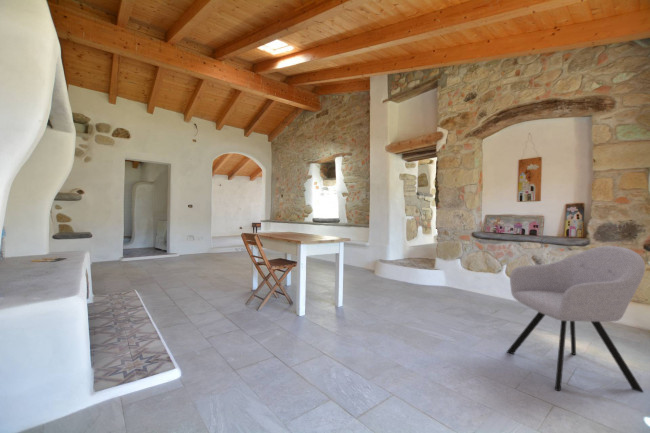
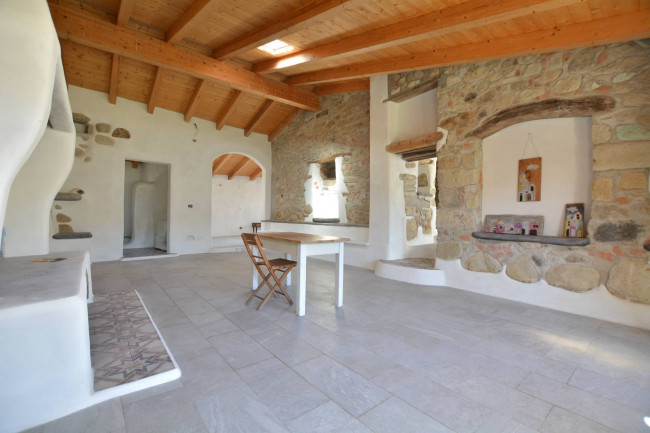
- chair [506,245,646,393]
